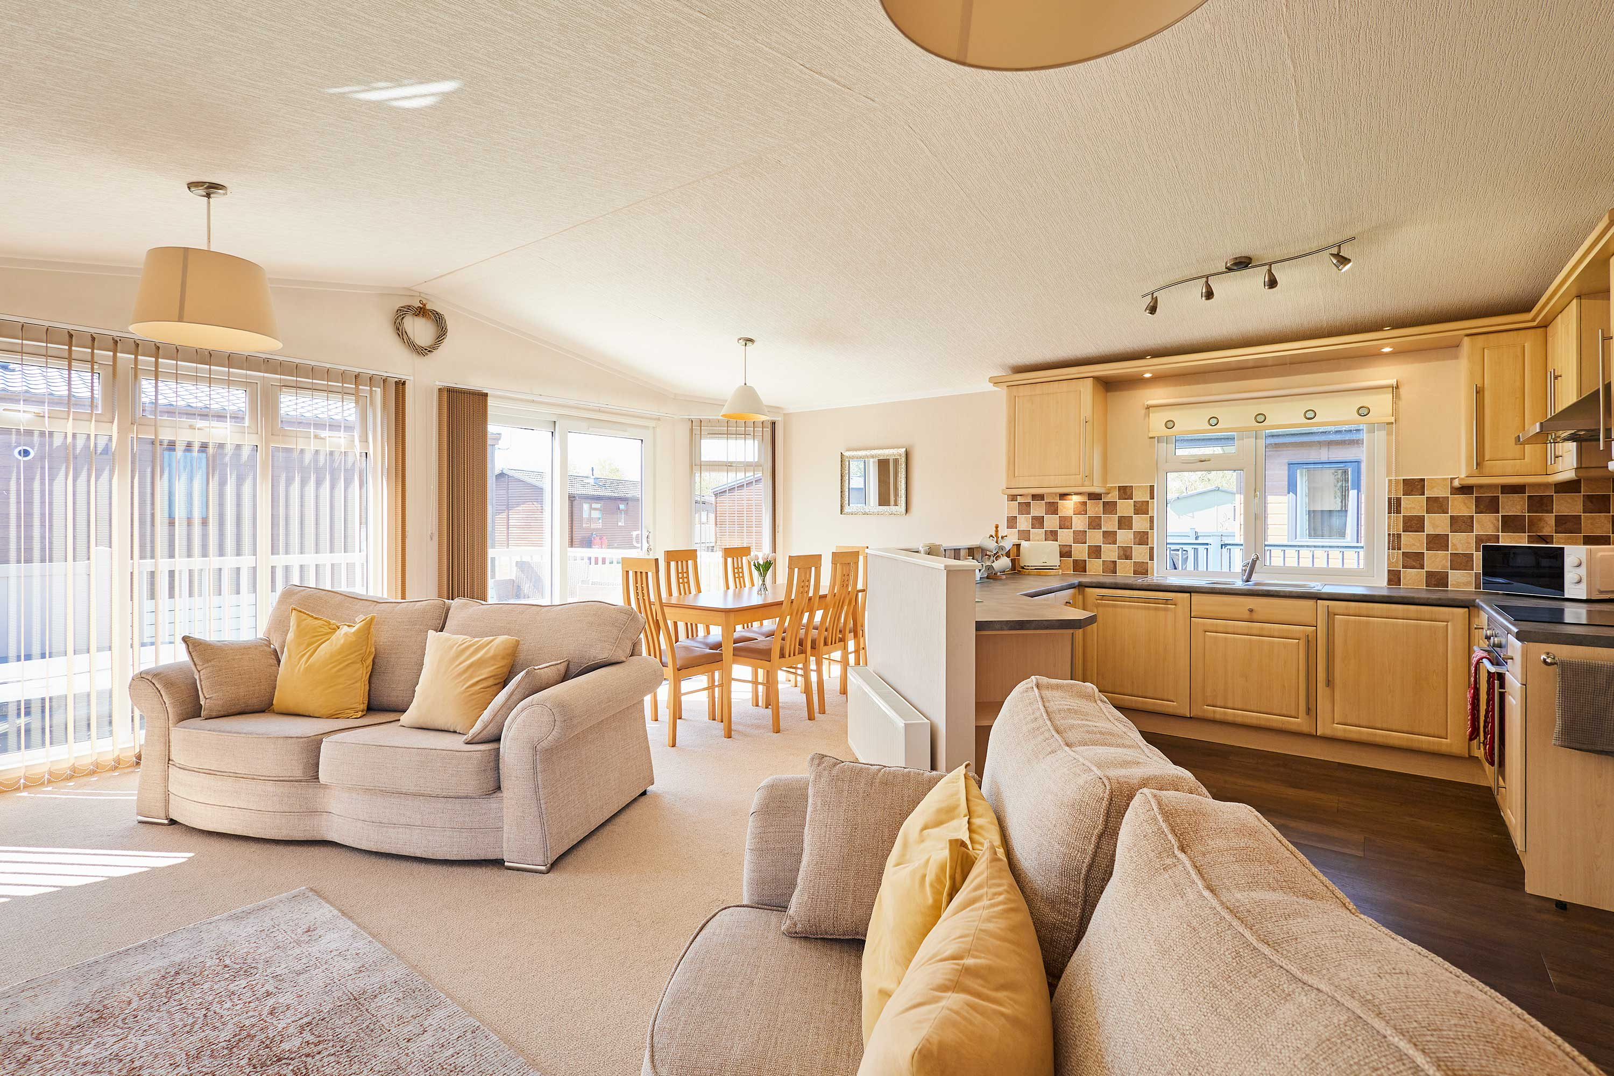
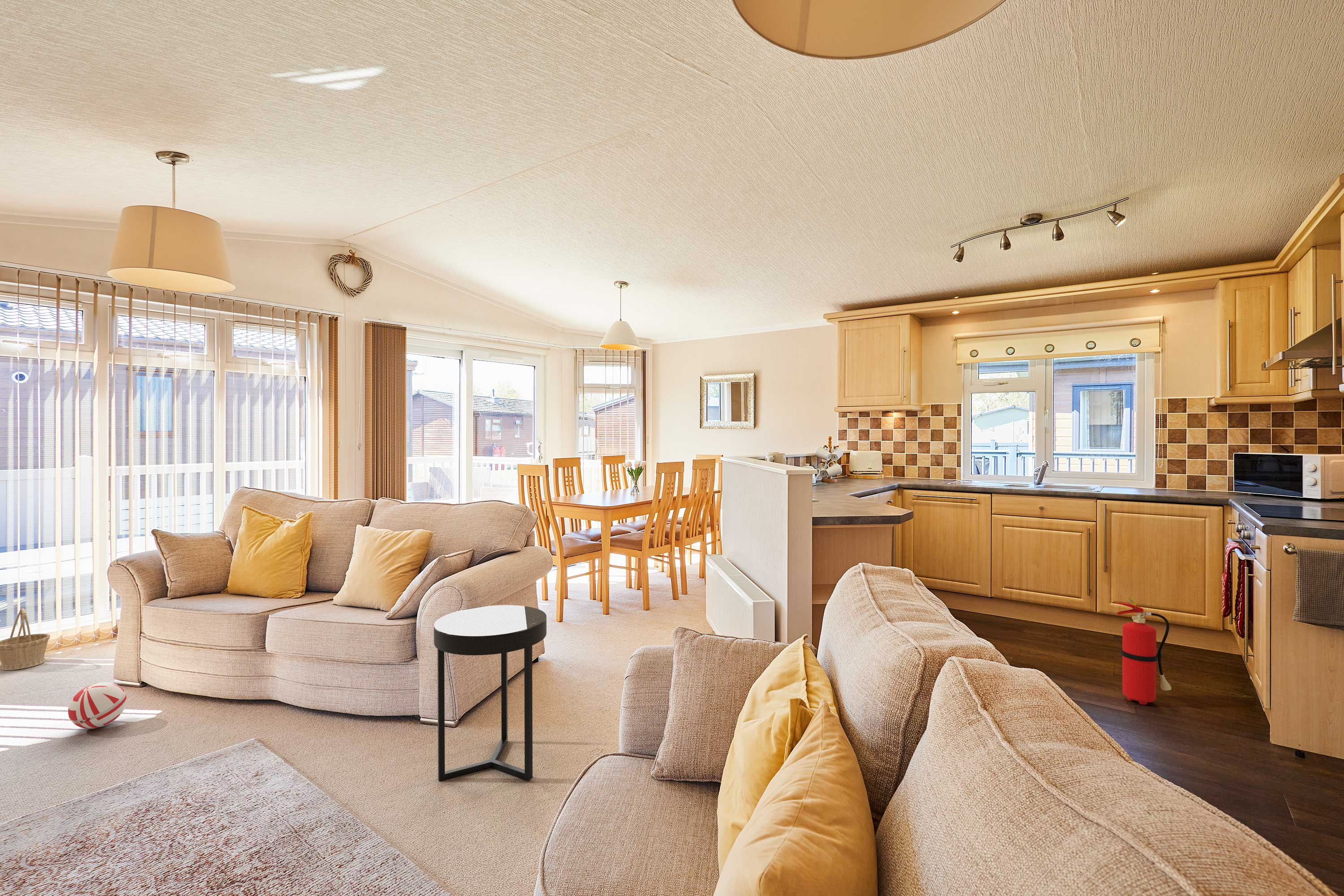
+ side table [433,605,547,782]
+ basket [0,608,51,671]
+ fire extinguisher [1116,596,1172,705]
+ ball [68,682,127,729]
